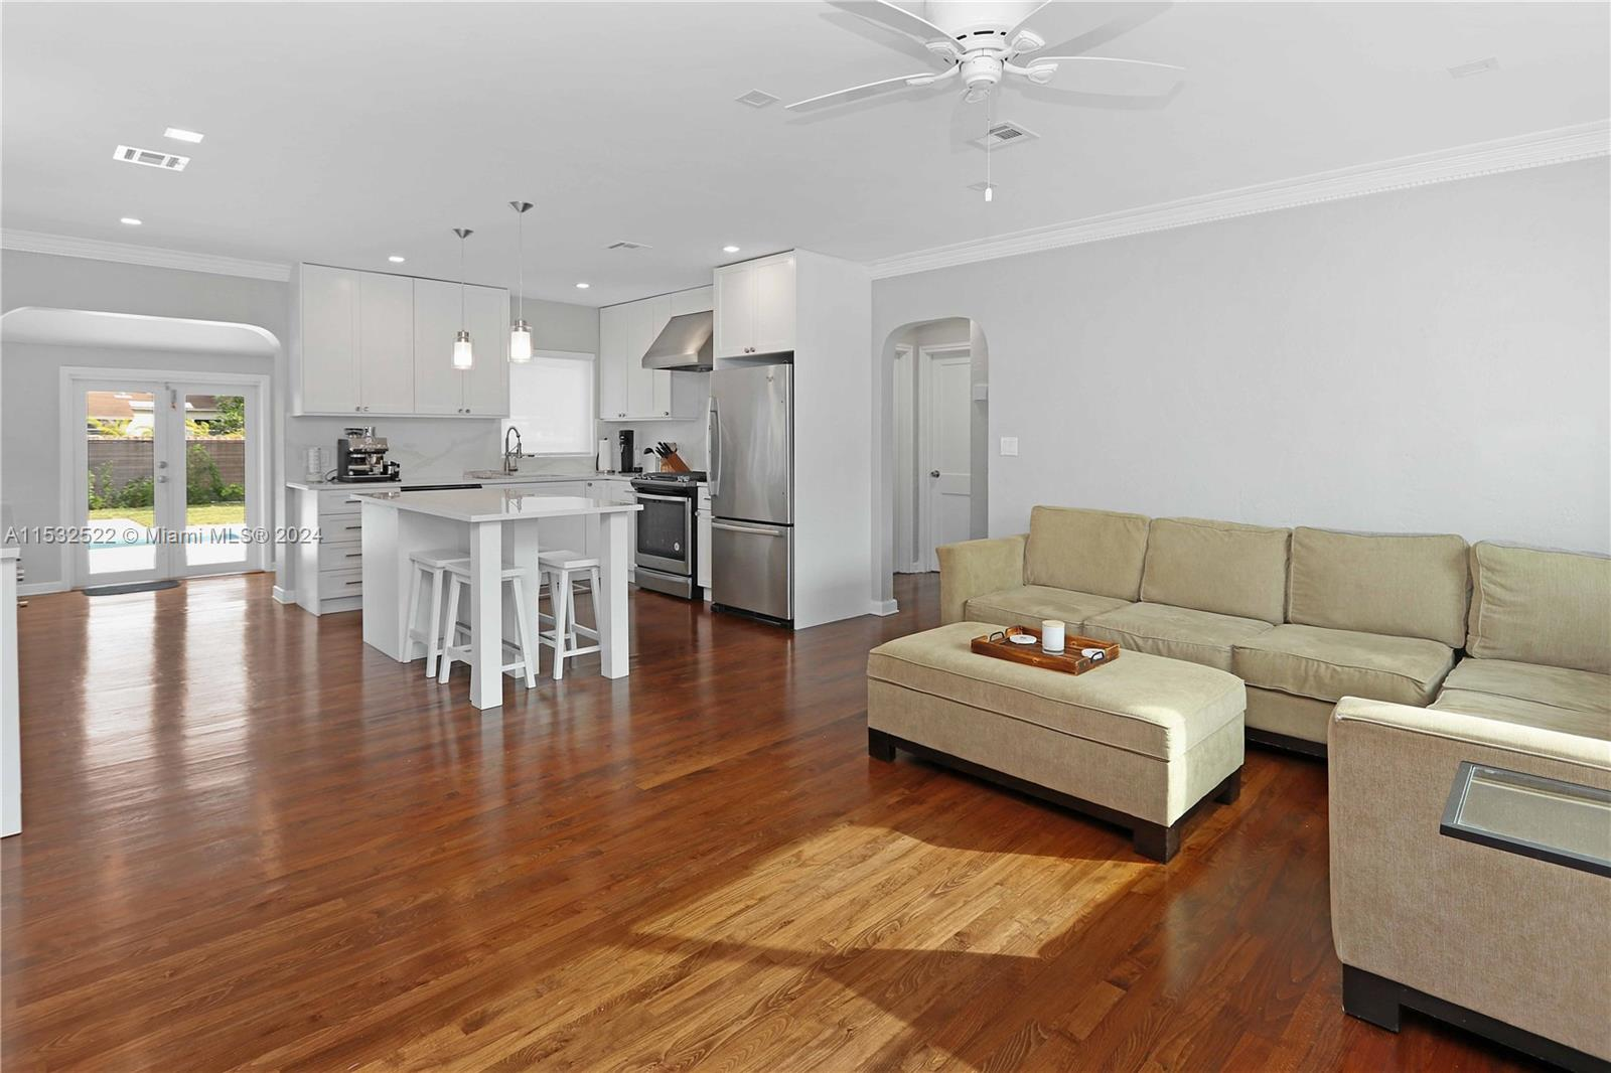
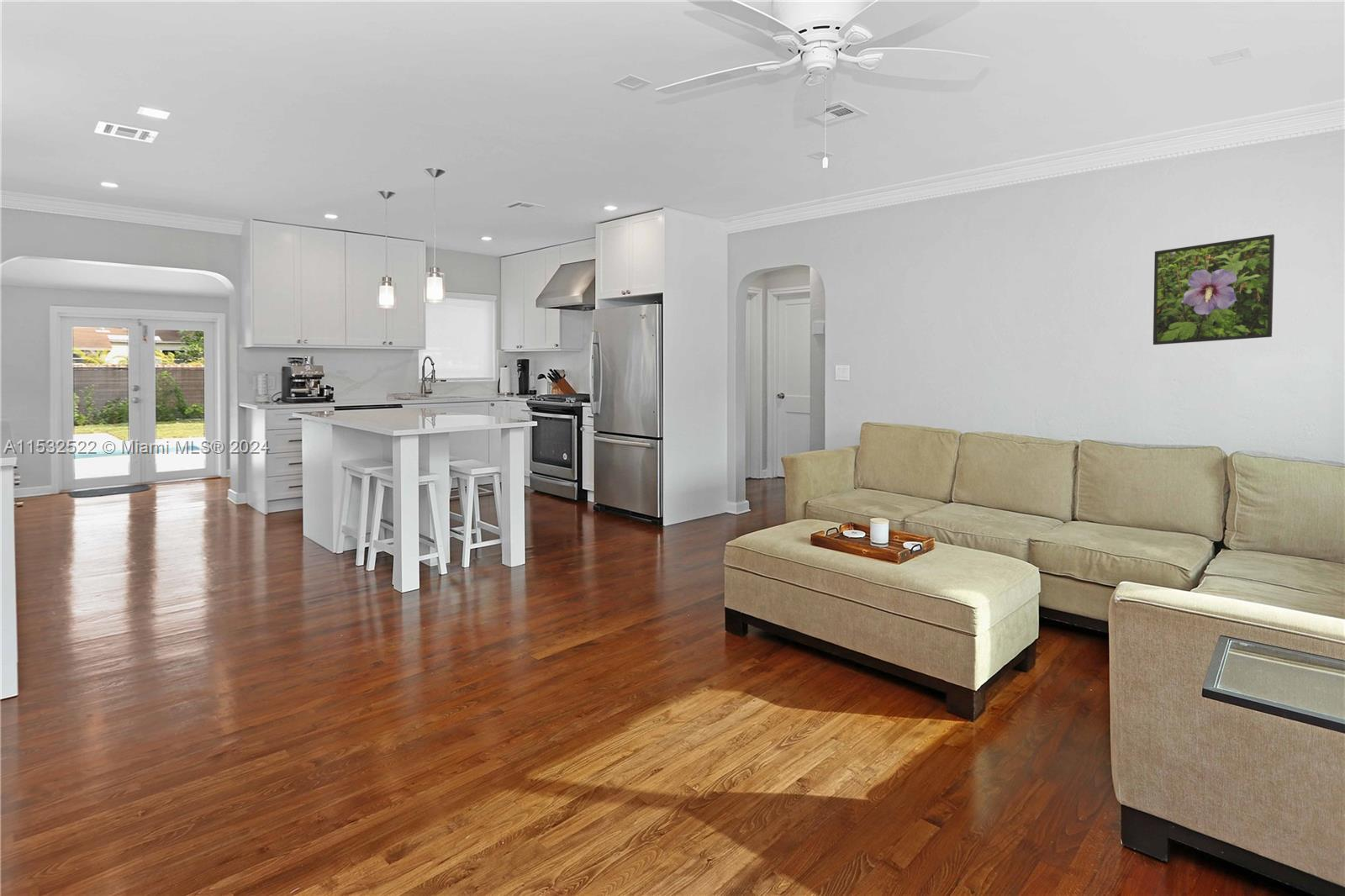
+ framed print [1152,234,1275,345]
